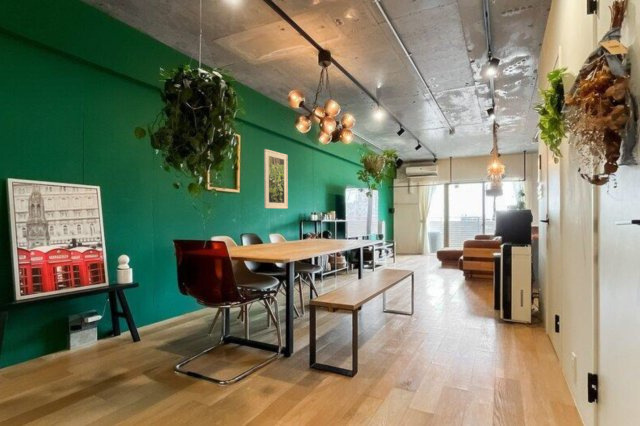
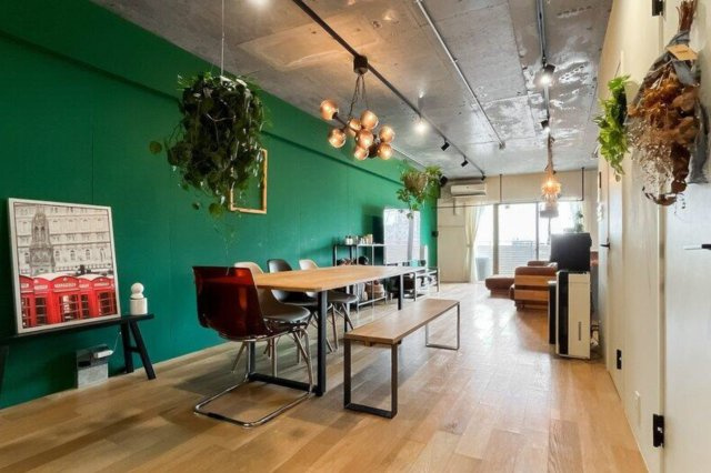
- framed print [263,148,289,210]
